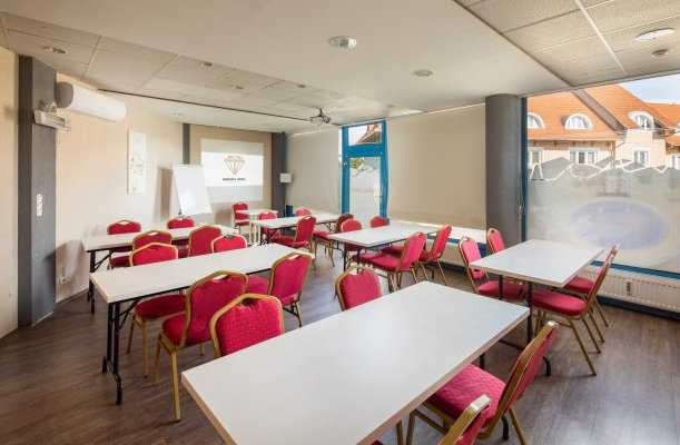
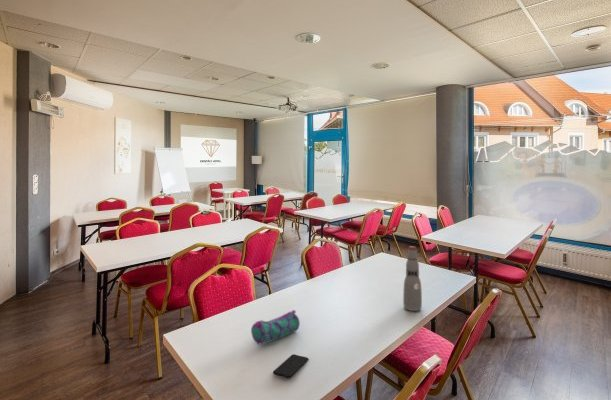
+ smartphone [272,353,310,379]
+ pencil case [250,309,301,345]
+ bottle [402,245,423,312]
